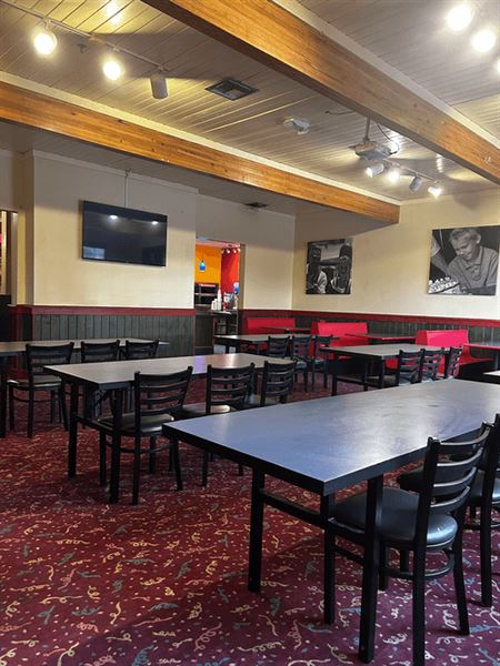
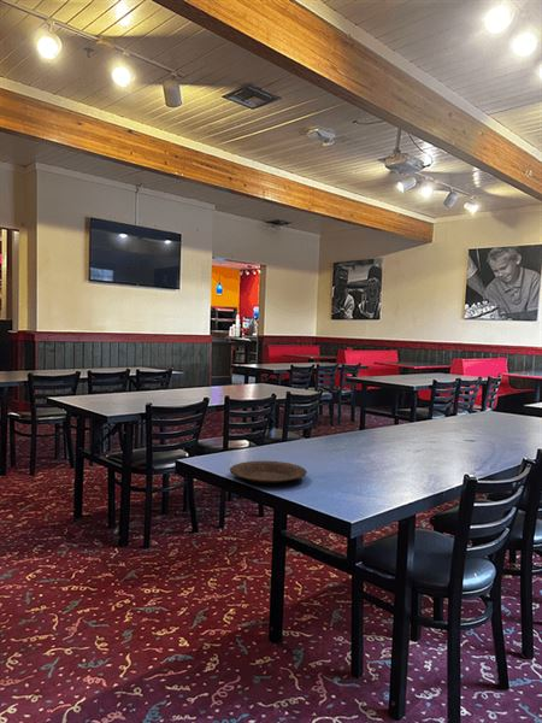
+ plate [229,459,308,484]
